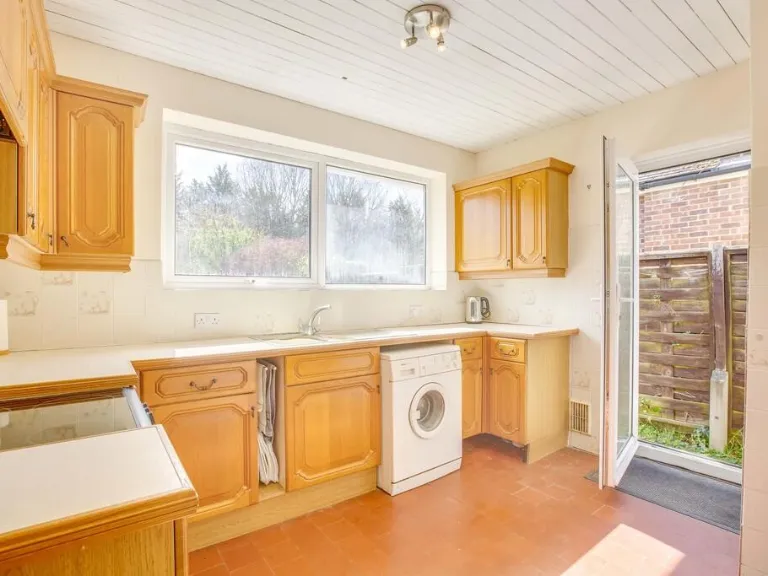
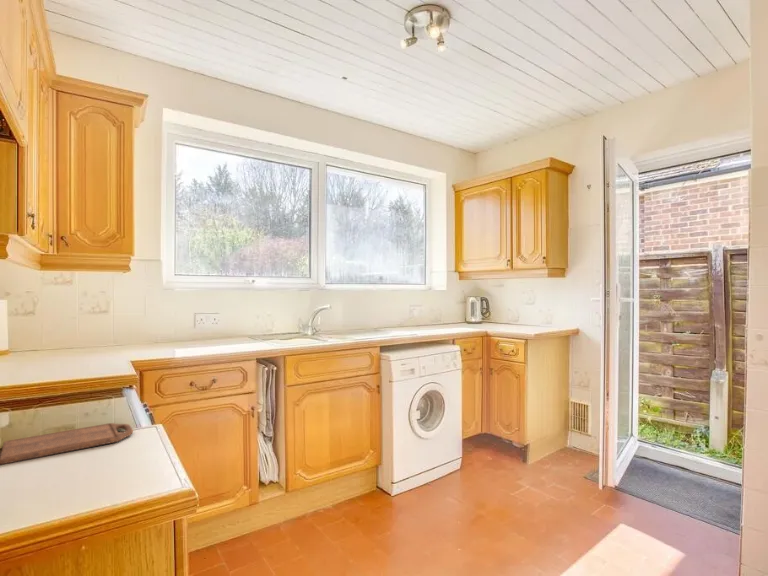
+ cutting board [0,422,134,466]
